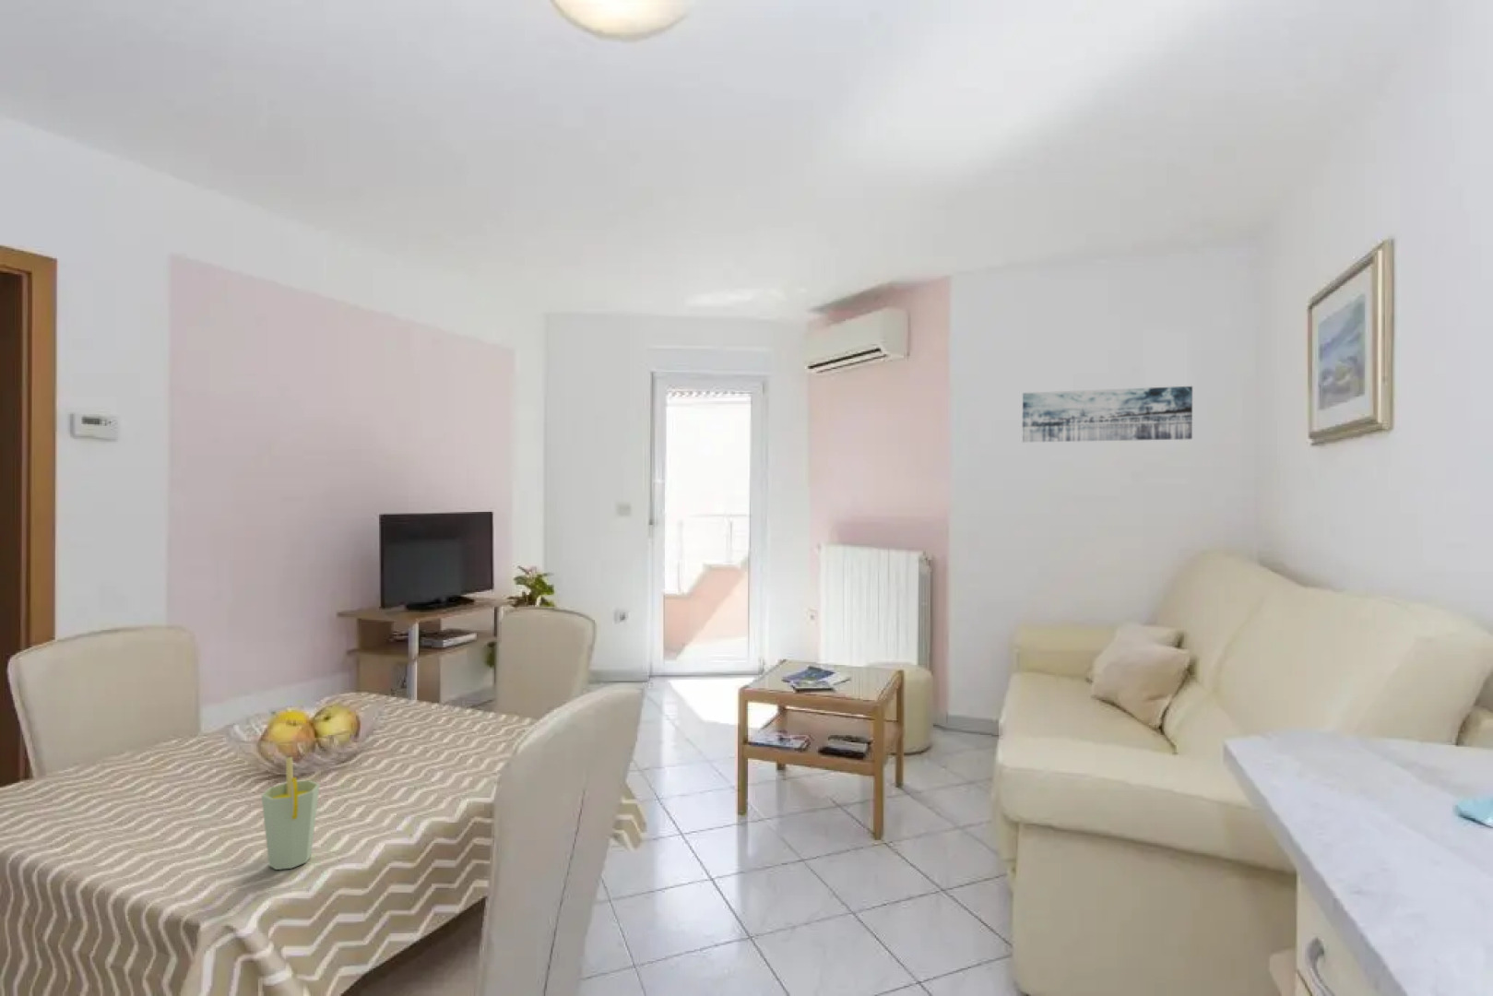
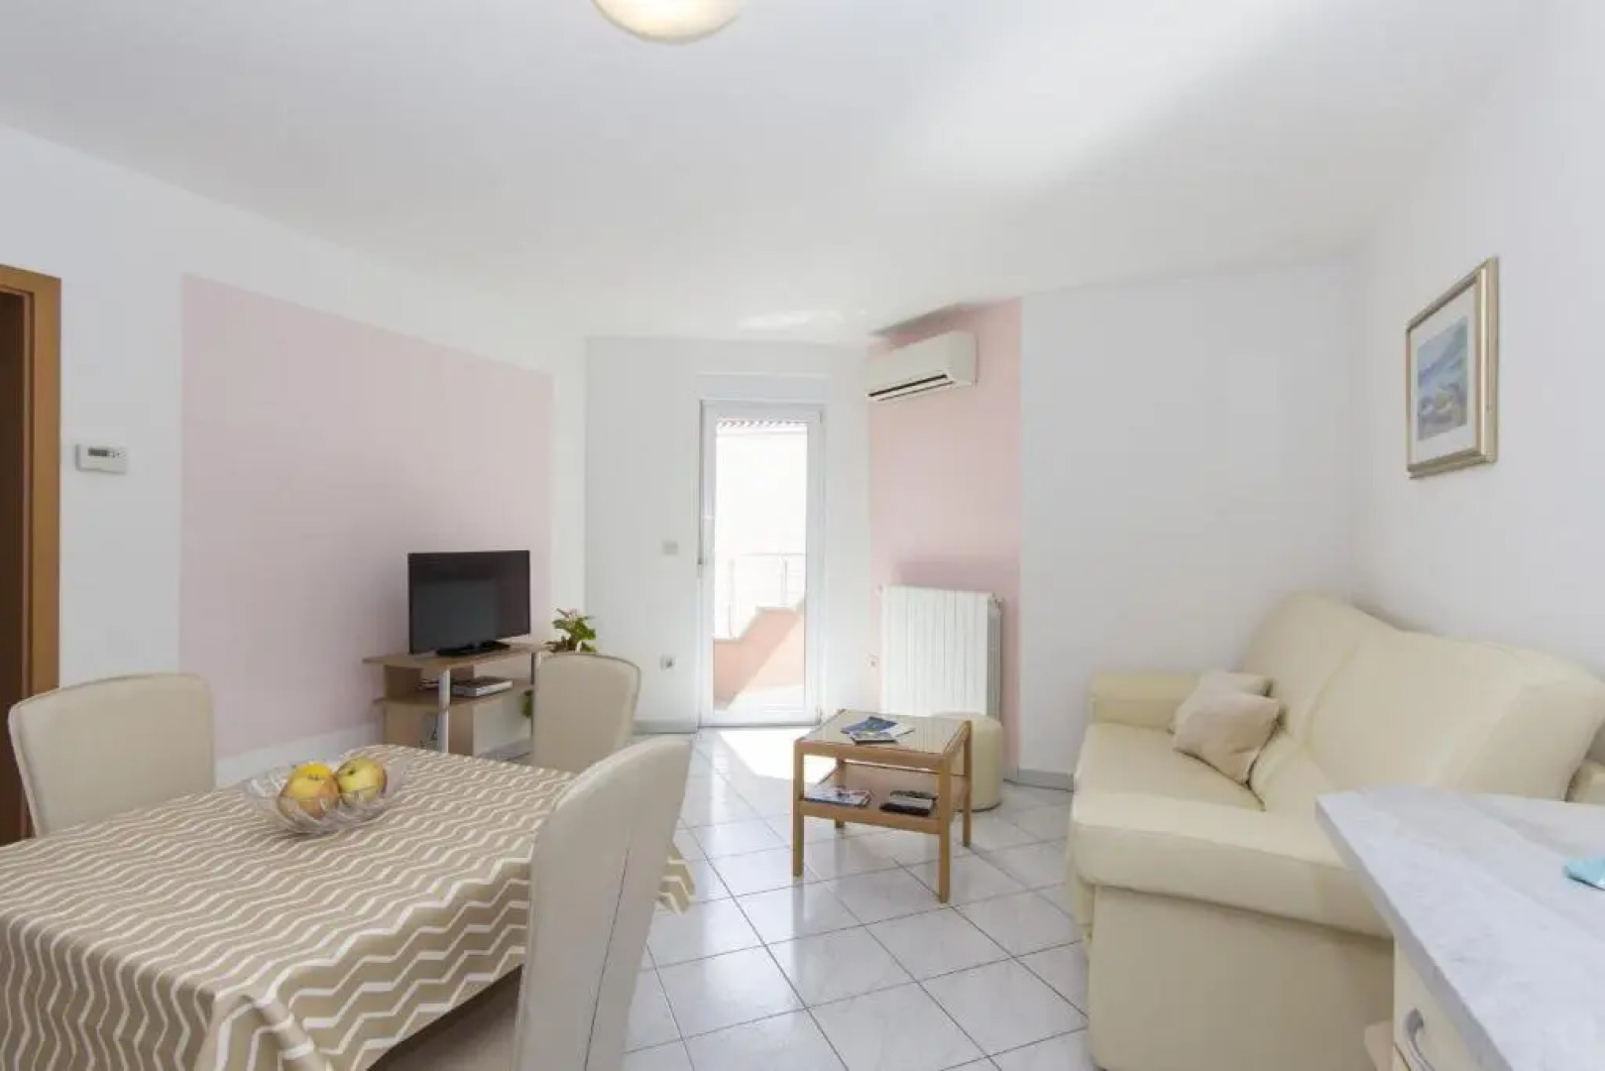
- cup [261,756,321,870]
- wall art [1022,386,1193,444]
